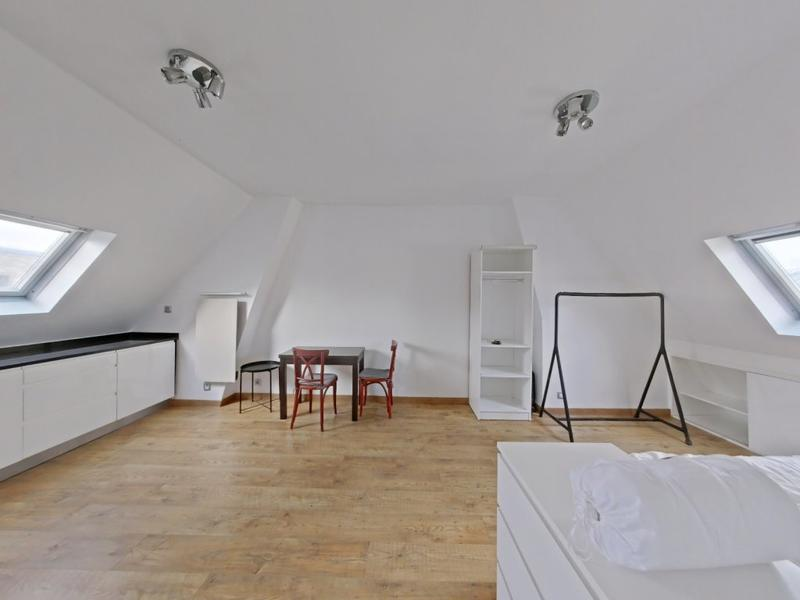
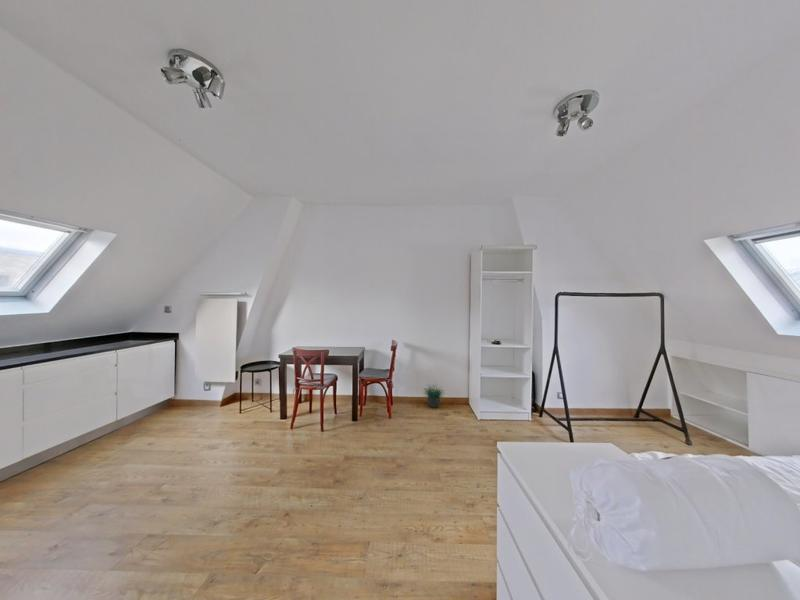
+ potted plant [422,381,445,409]
